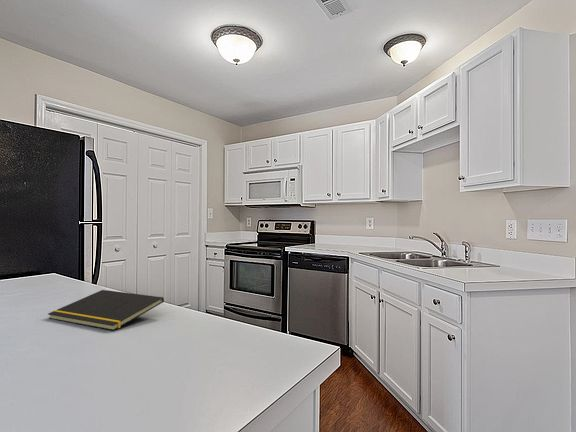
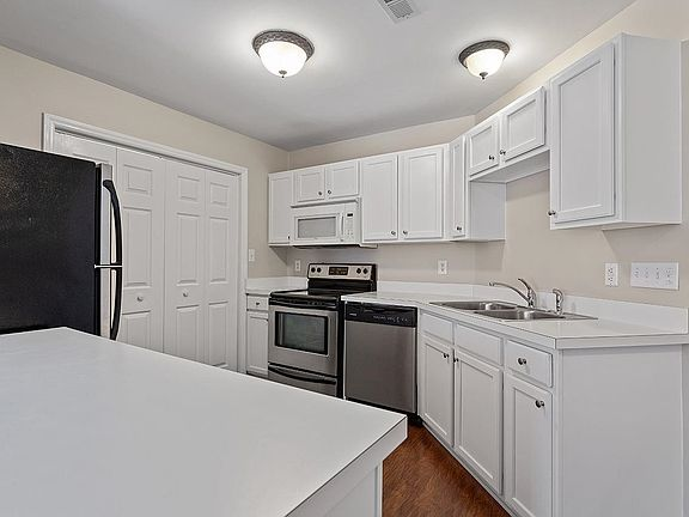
- notepad [47,289,165,332]
